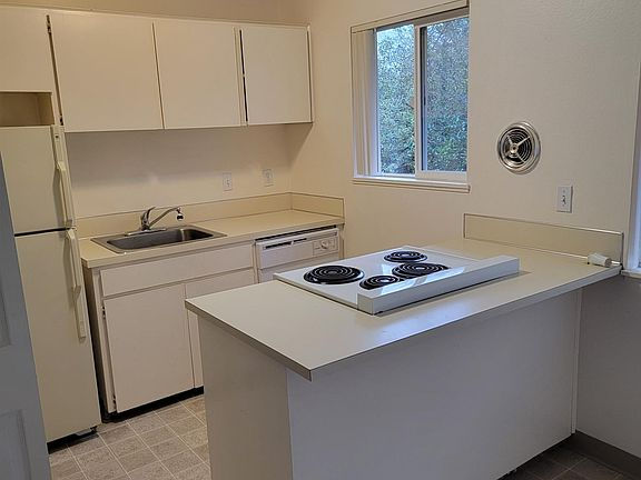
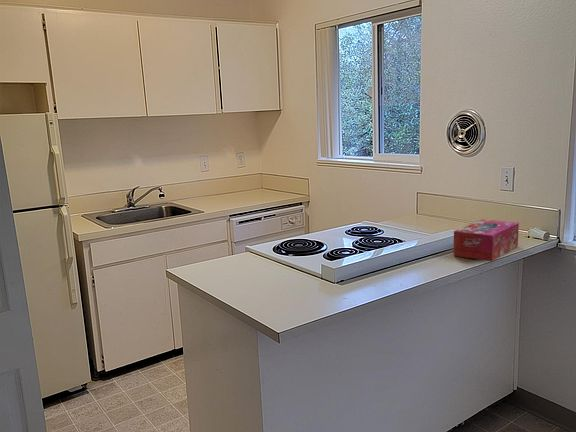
+ tissue box [452,218,520,262]
